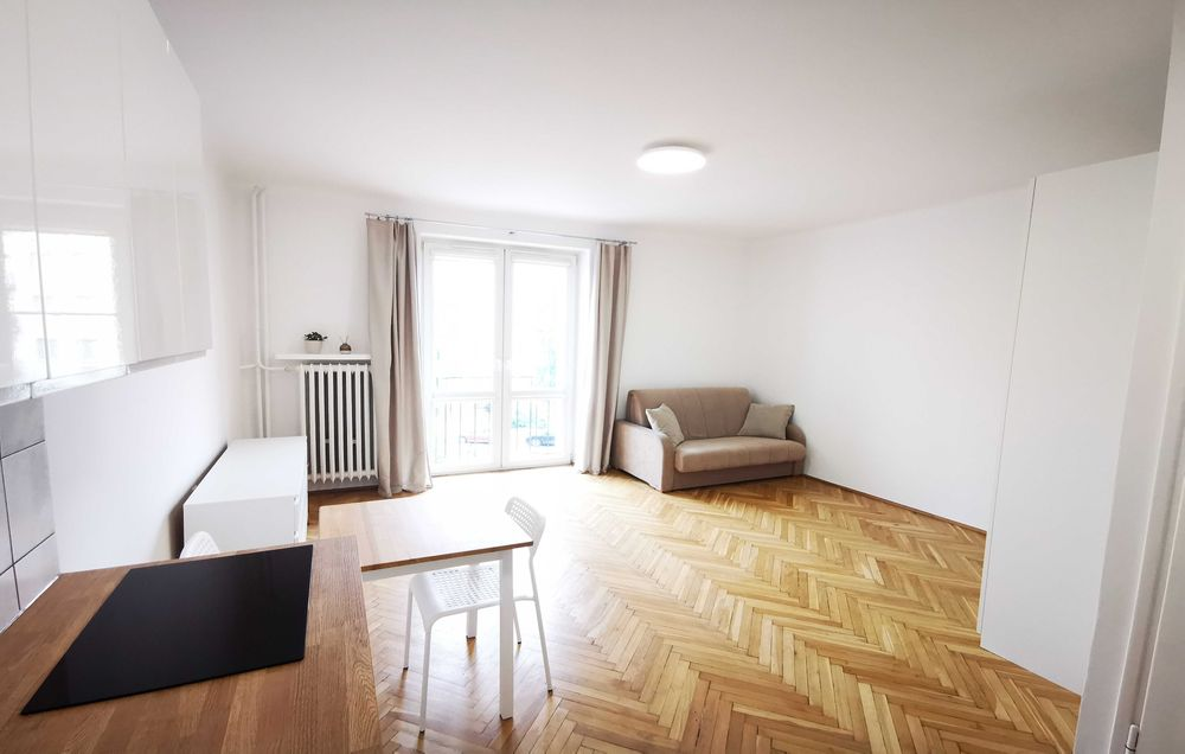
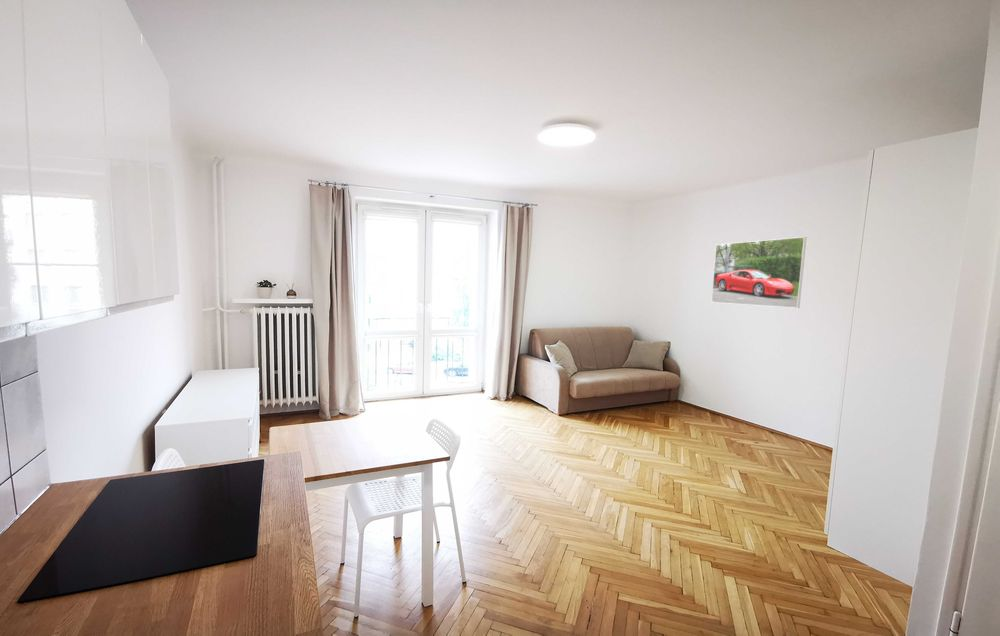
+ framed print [710,236,807,309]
